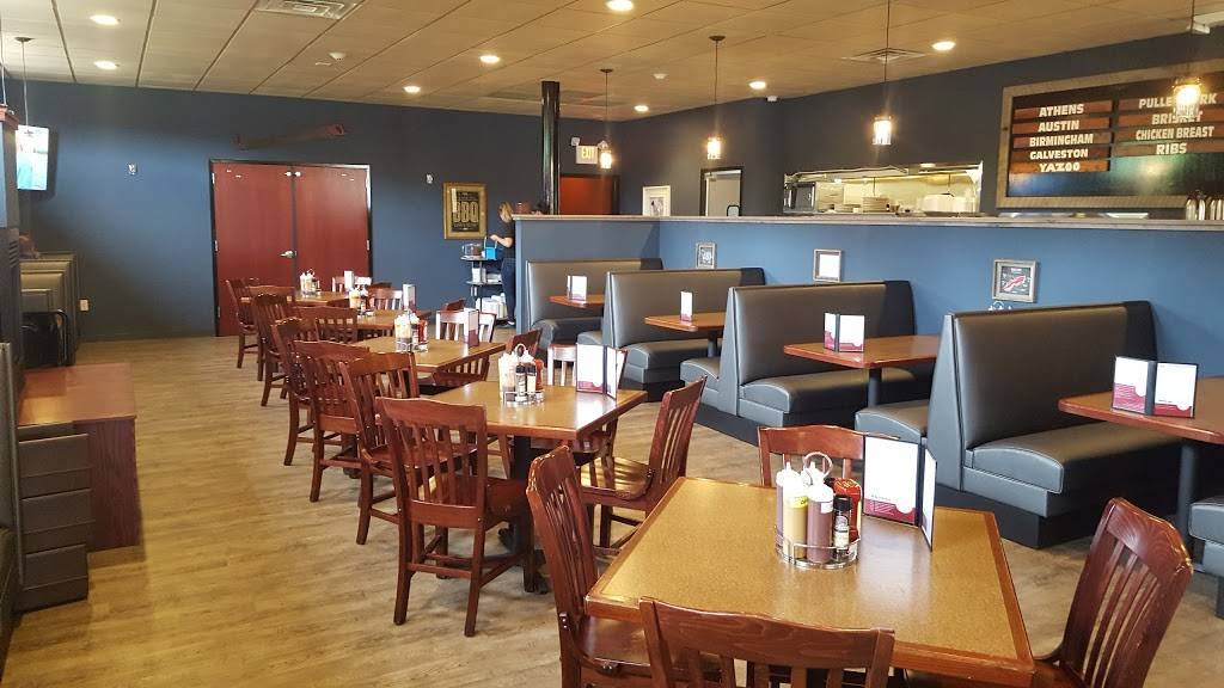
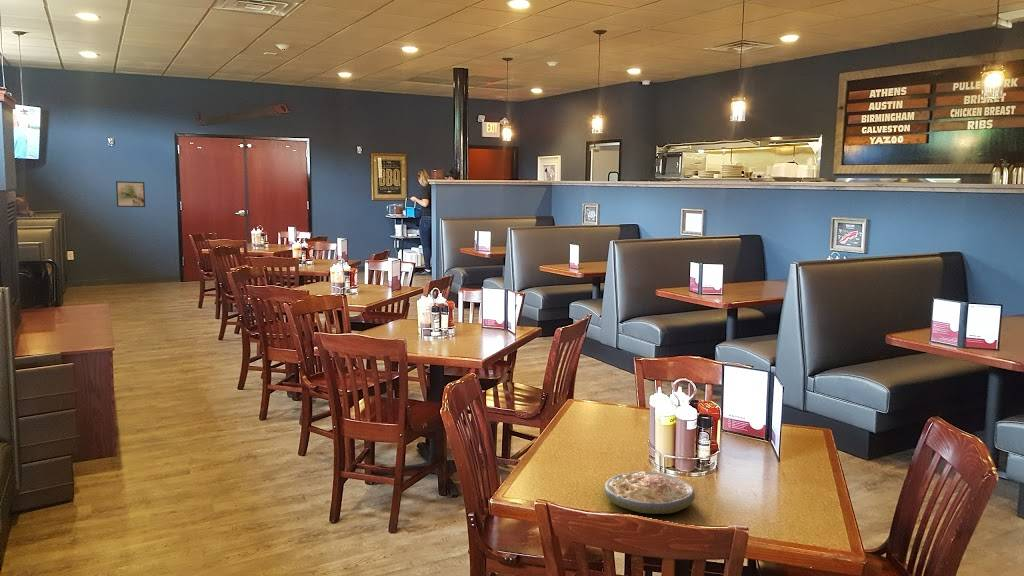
+ soup [603,471,696,515]
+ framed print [115,180,146,208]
